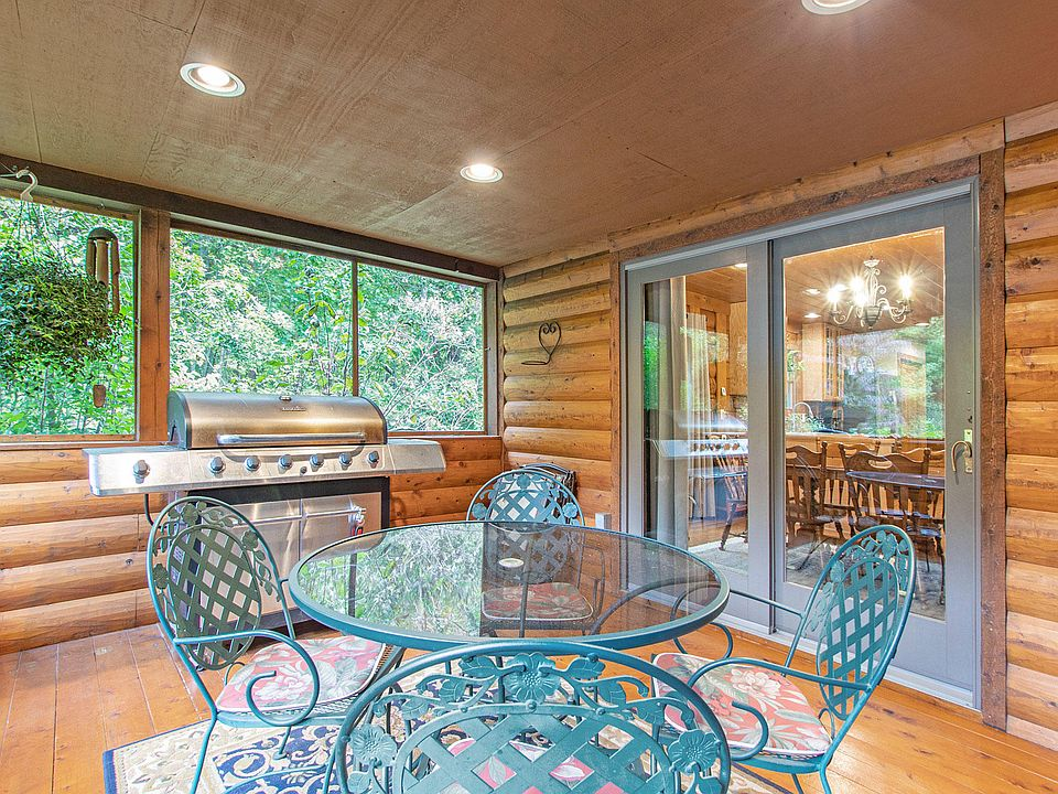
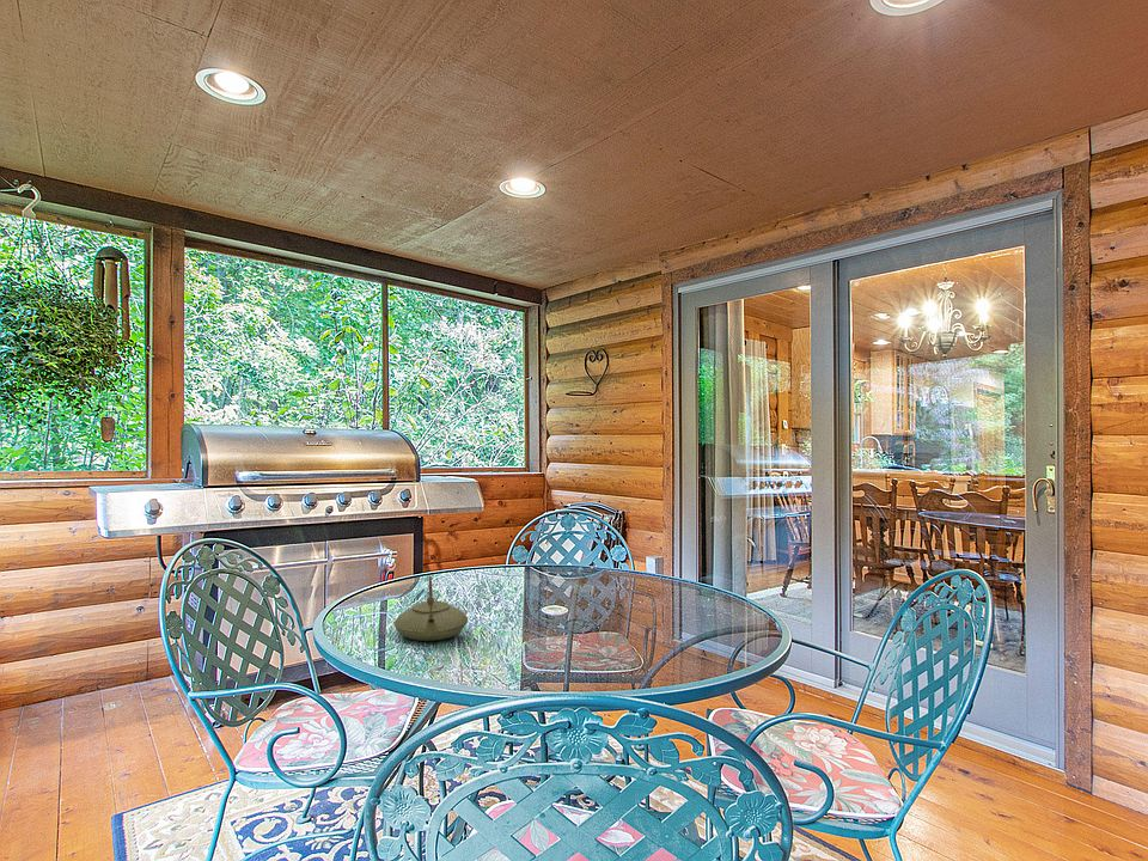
+ teapot [392,575,469,642]
